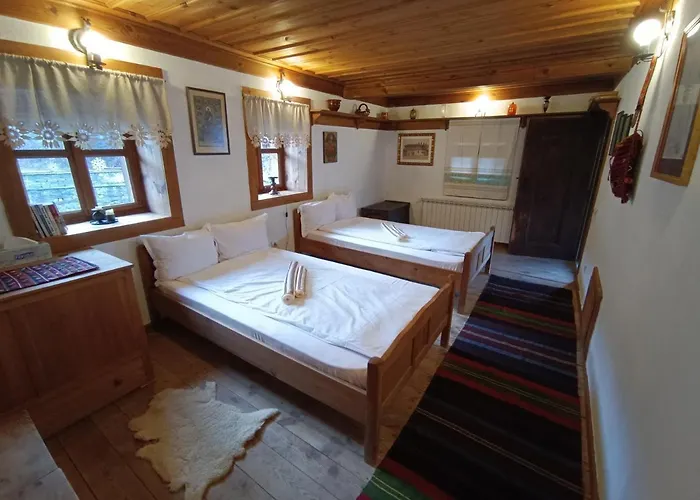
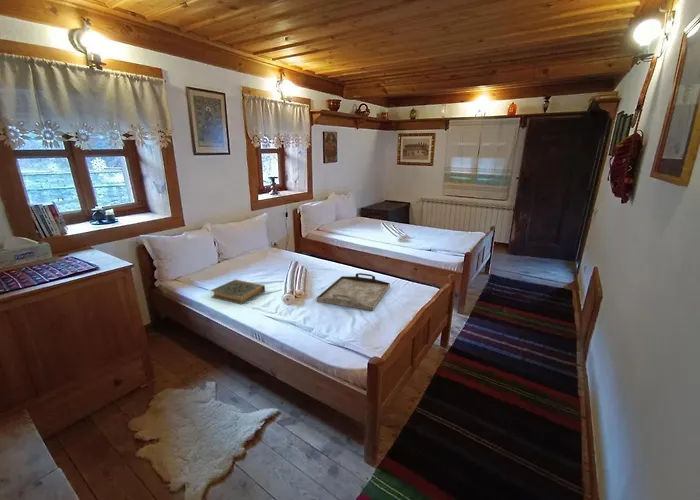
+ serving tray [316,272,391,312]
+ hardback book [209,278,266,305]
